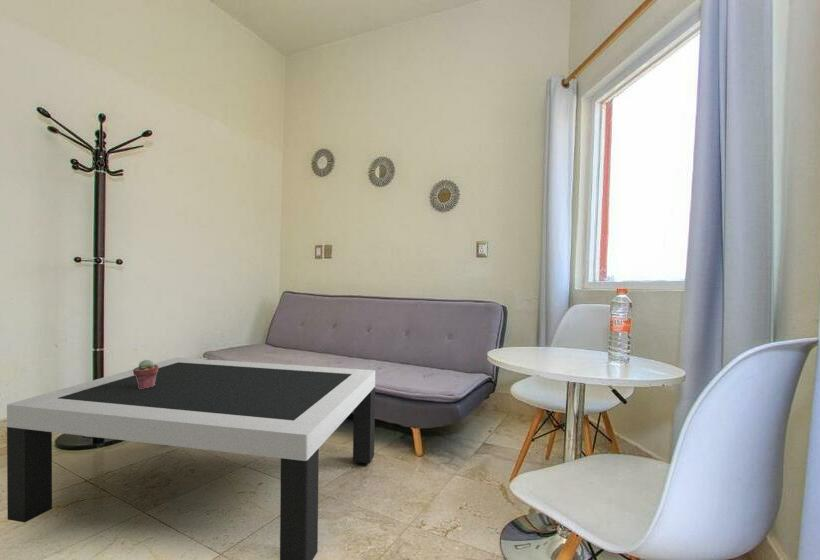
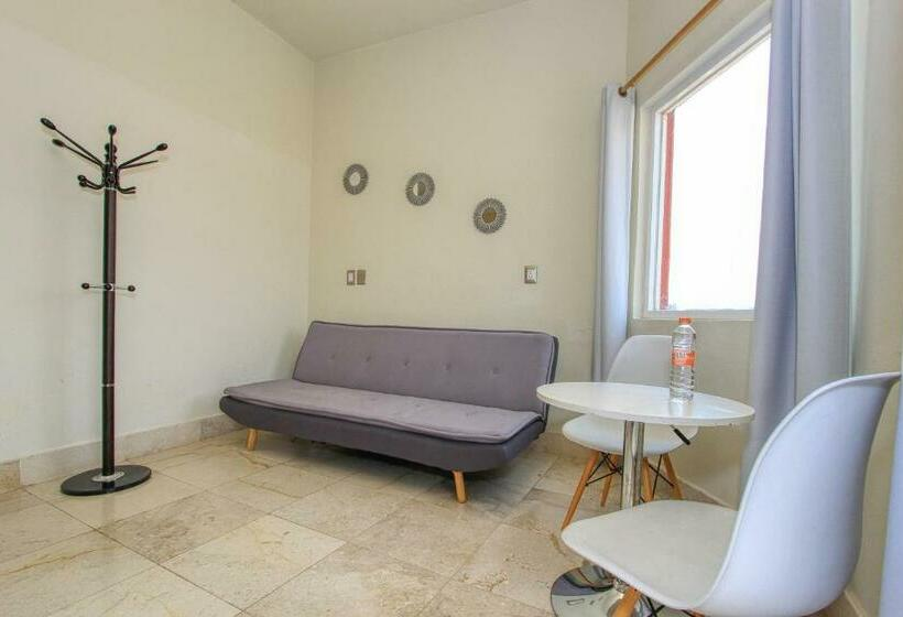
- potted succulent [132,359,158,389]
- coffee table [6,357,376,560]
